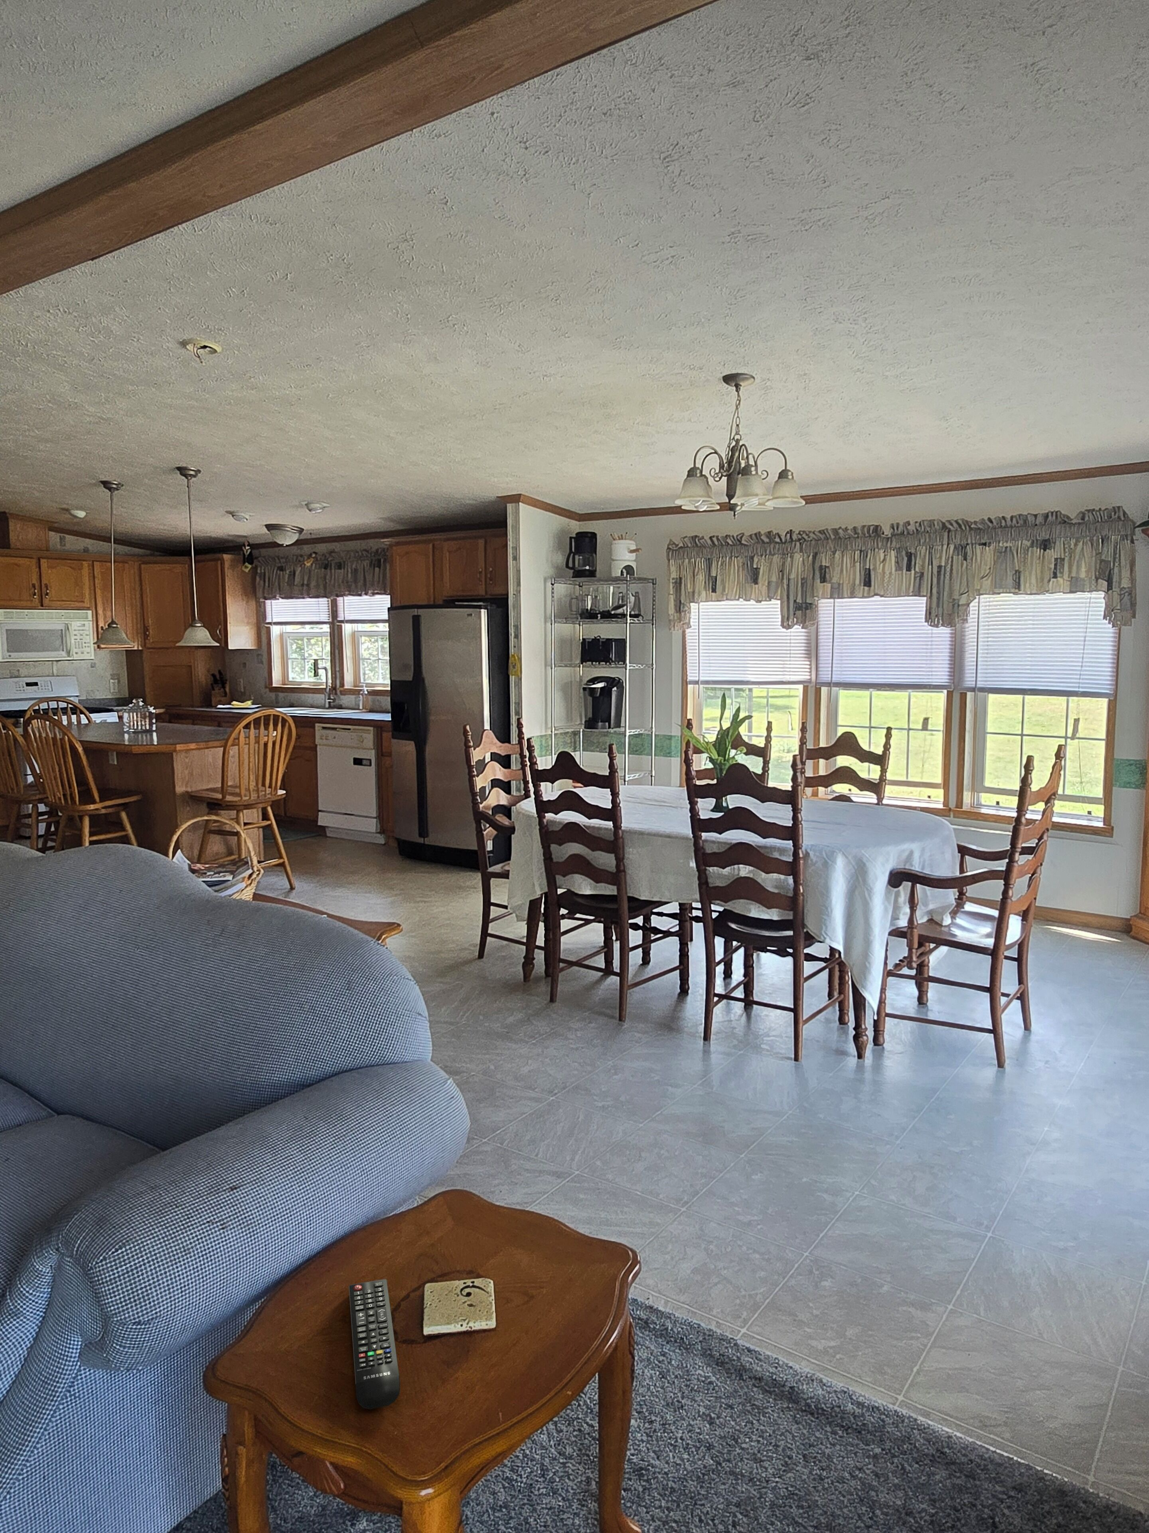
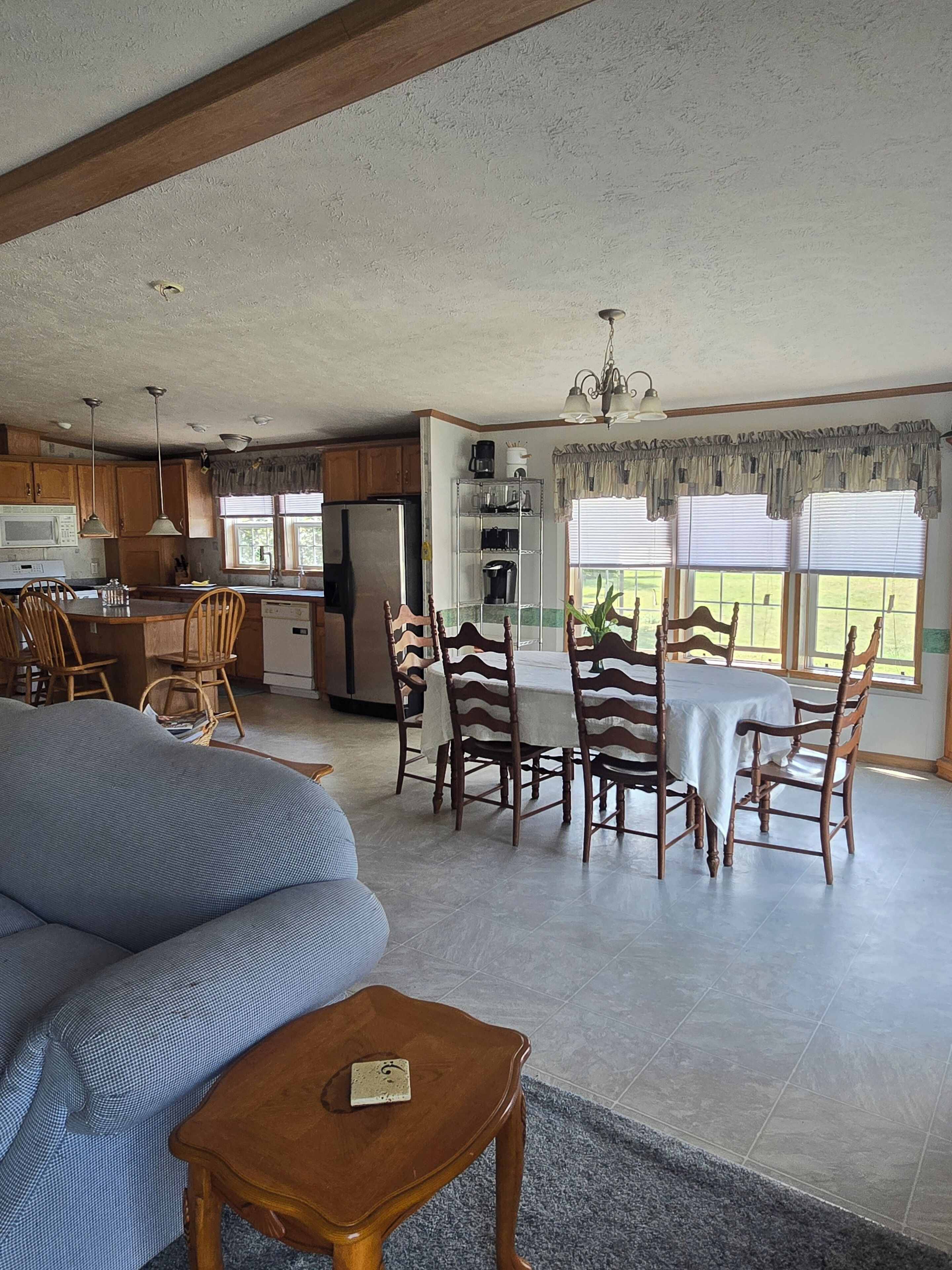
- remote control [349,1278,401,1410]
